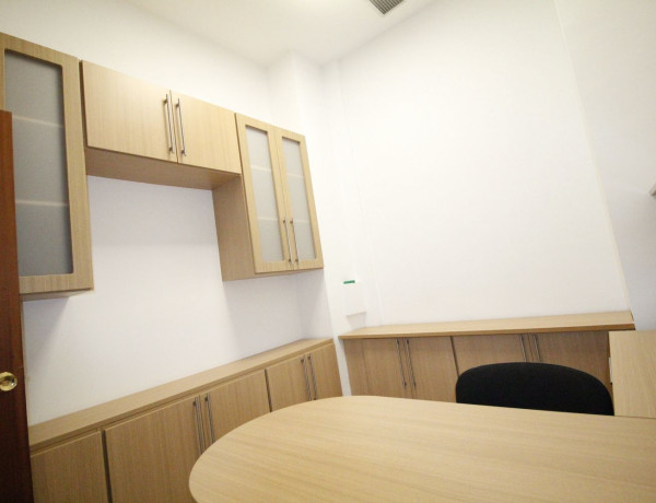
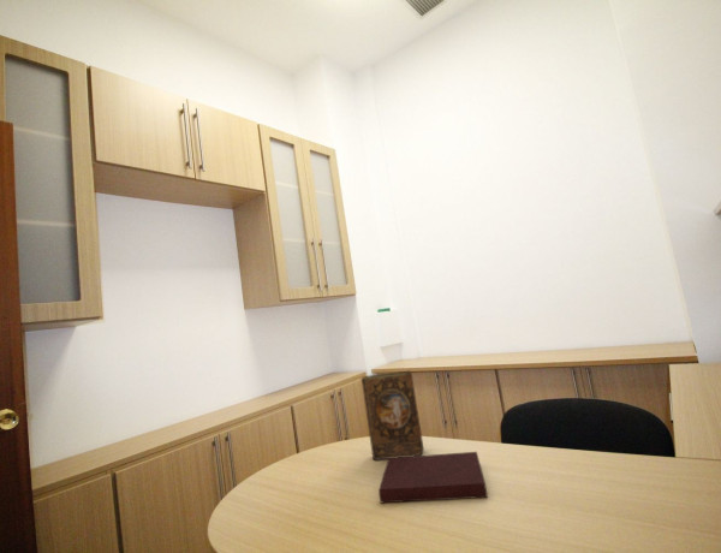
+ notebook [377,451,489,504]
+ book [360,369,425,462]
